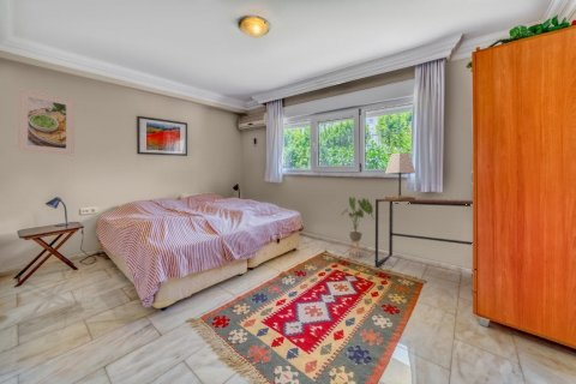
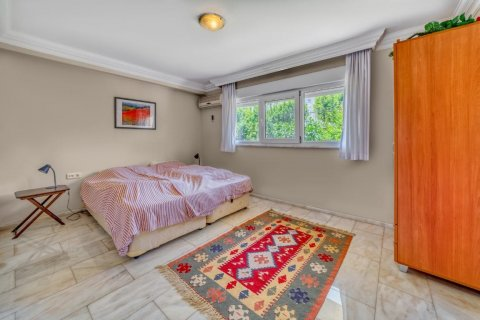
- house plant [338,196,374,257]
- lamp [384,151,416,200]
- desk [374,198,474,269]
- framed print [17,86,76,157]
